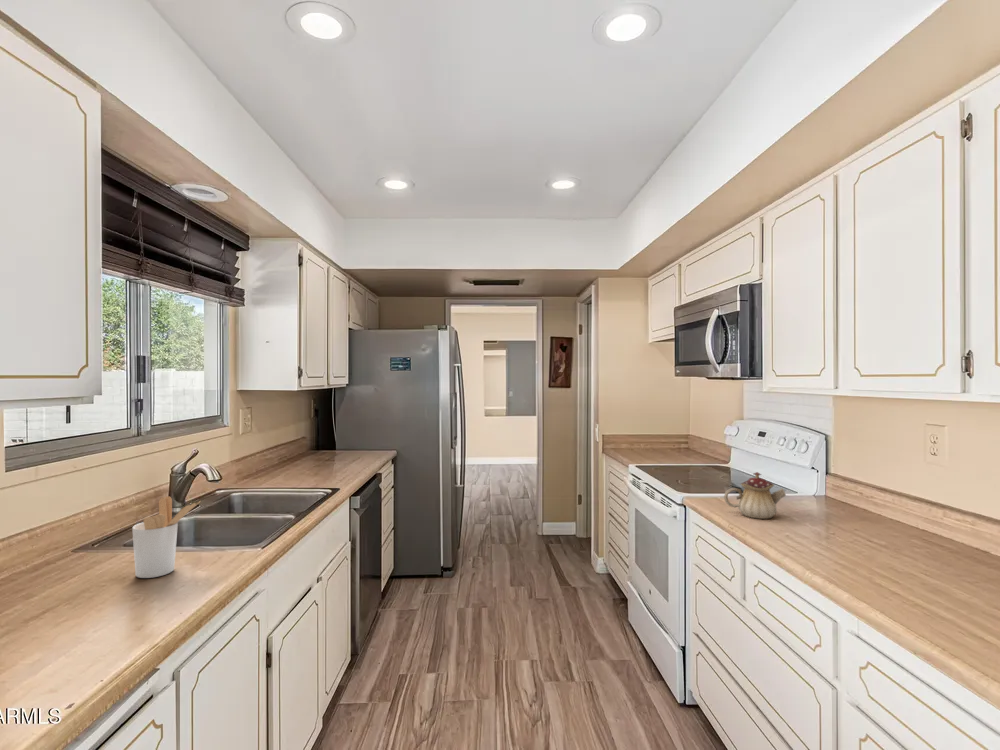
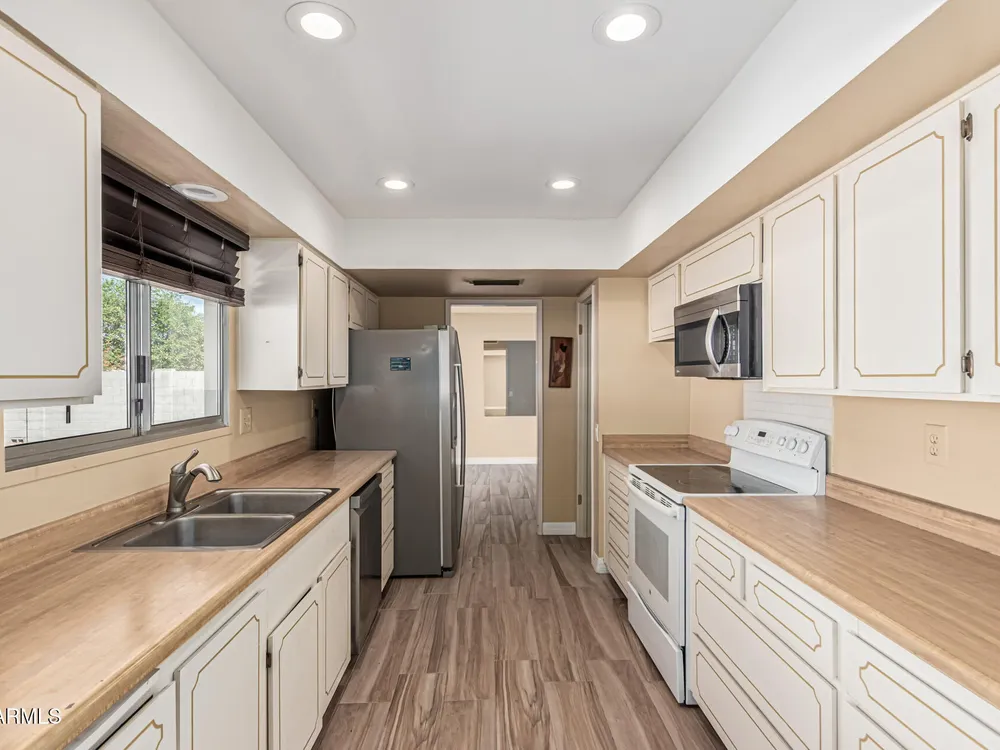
- utensil holder [131,495,202,579]
- teapot [723,471,787,520]
